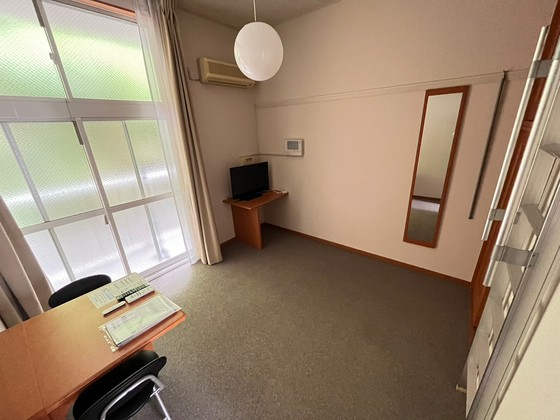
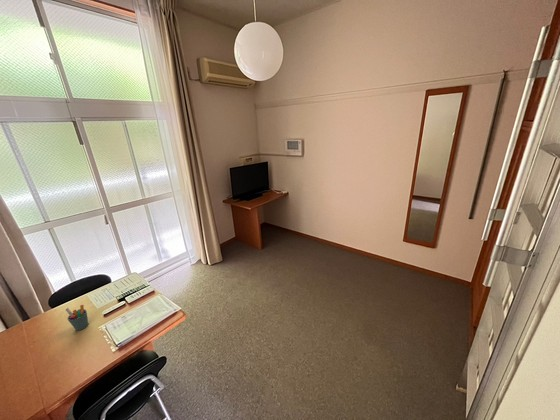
+ pen holder [64,304,89,331]
